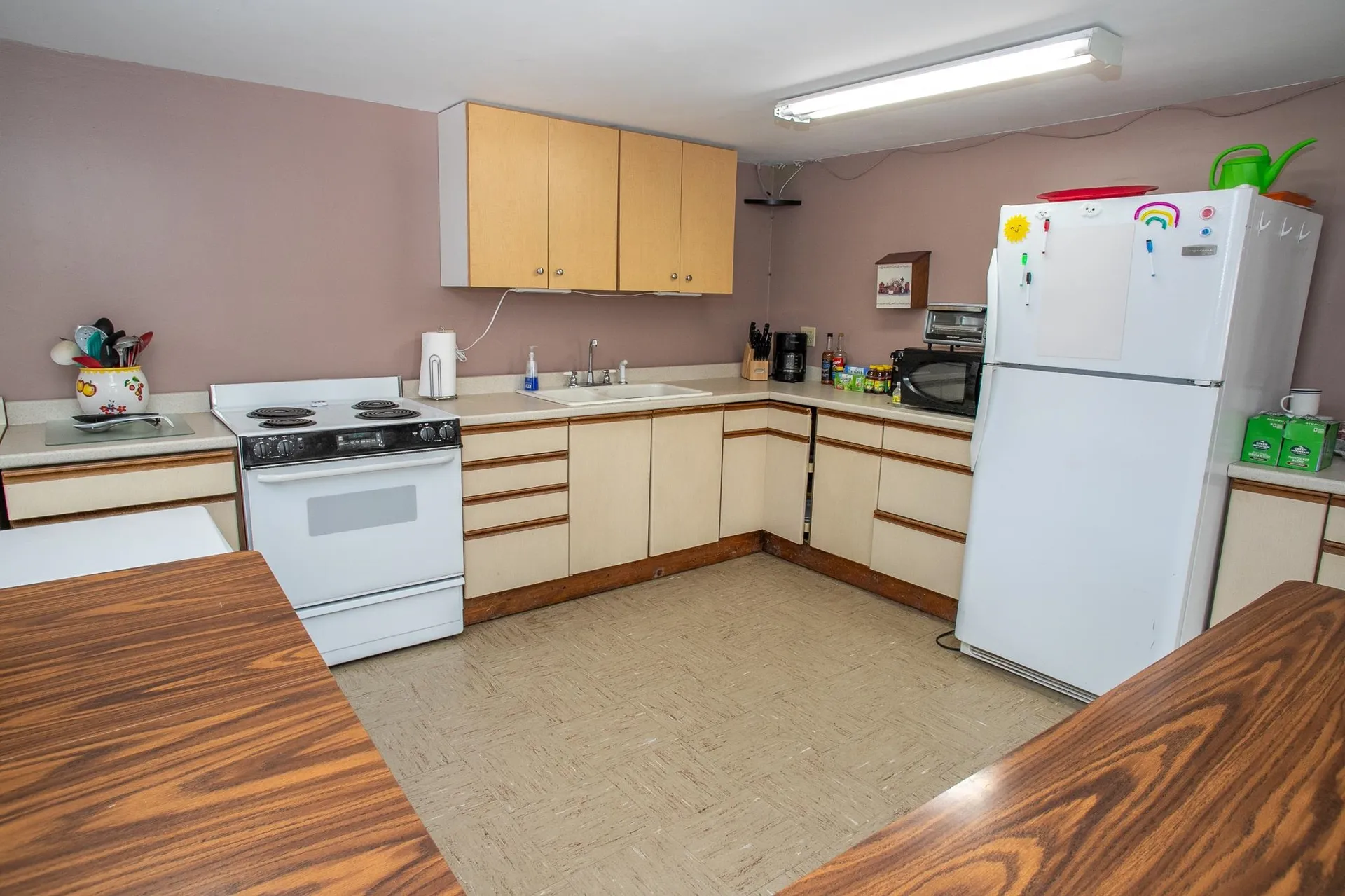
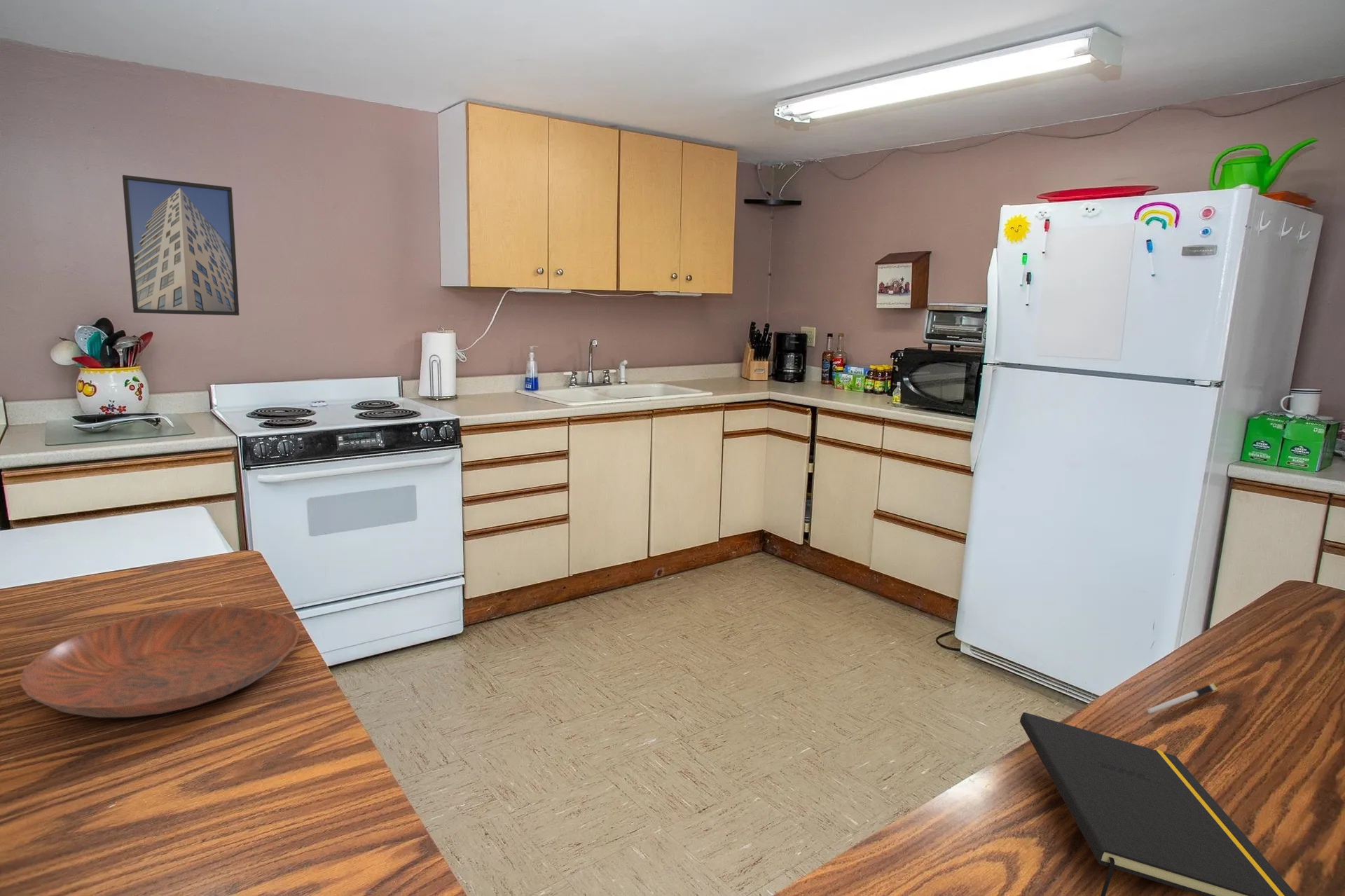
+ bowl [19,606,301,718]
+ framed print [122,174,240,316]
+ pen [1147,682,1218,715]
+ notepad [1019,712,1298,896]
